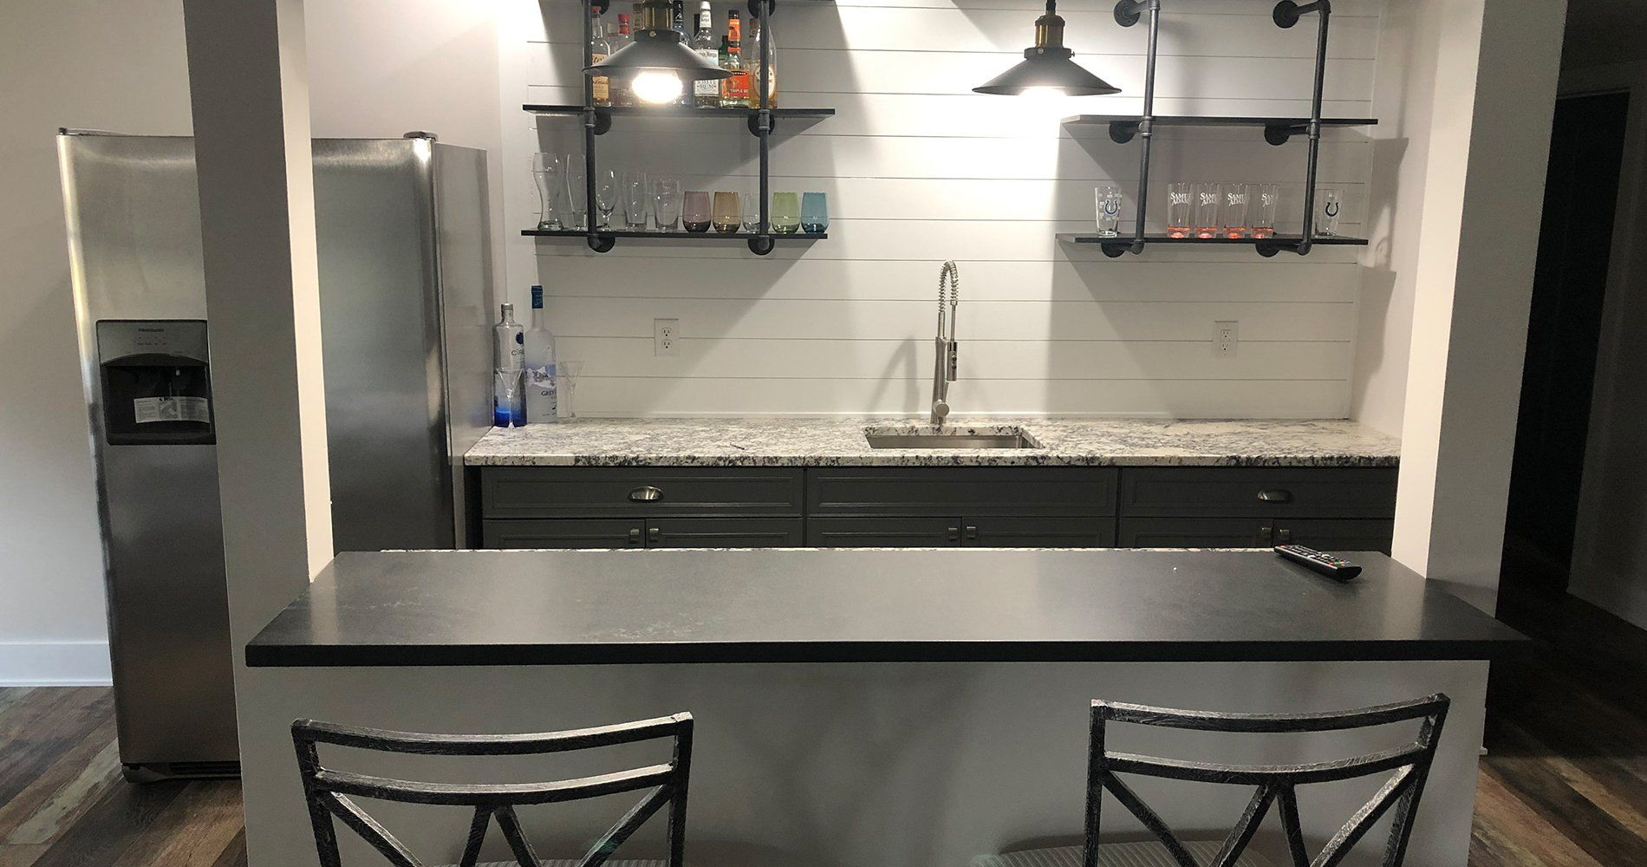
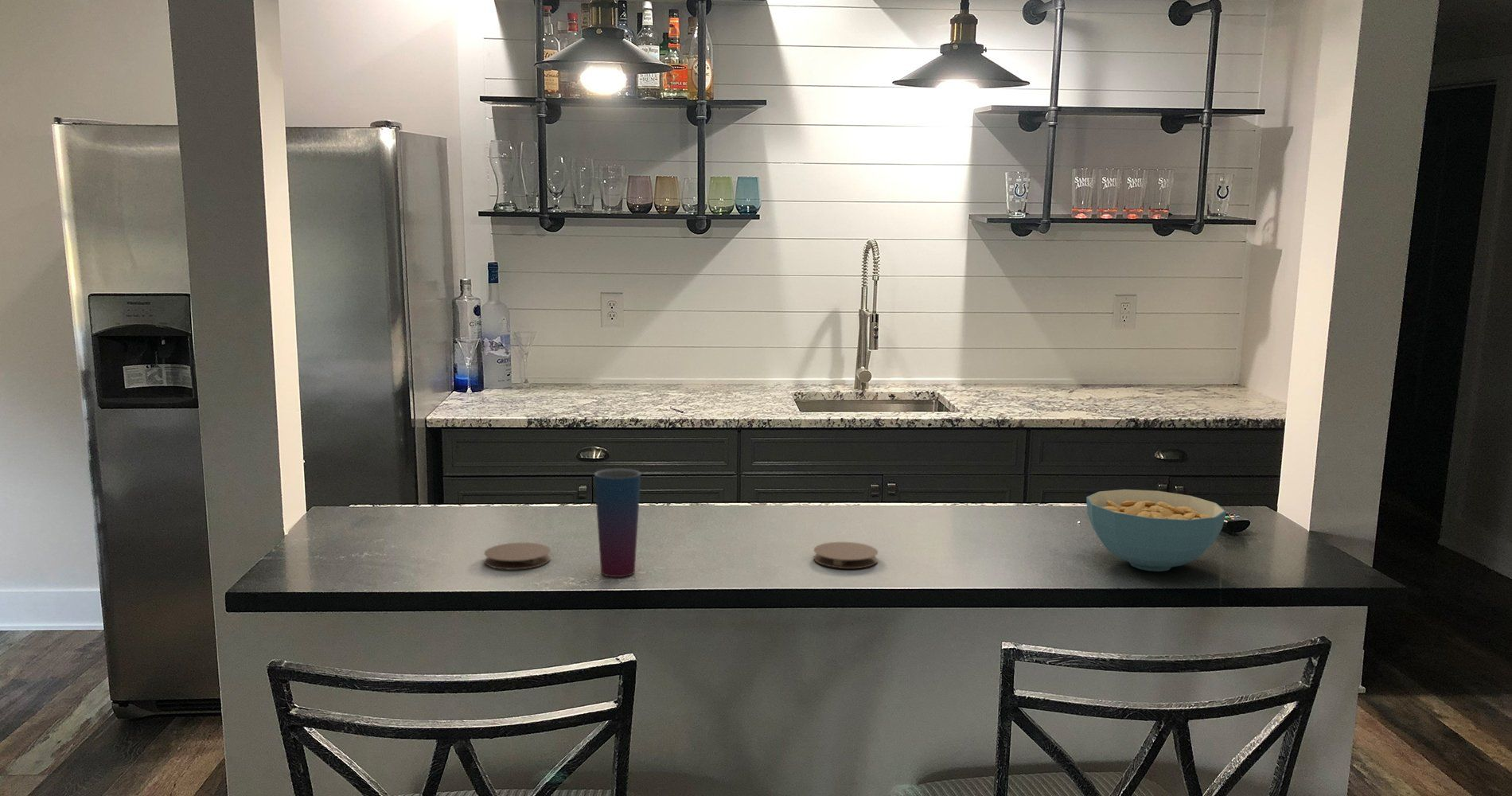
+ coaster [813,541,879,569]
+ cup [594,468,641,578]
+ coaster [483,542,551,570]
+ cereal bowl [1085,489,1227,572]
